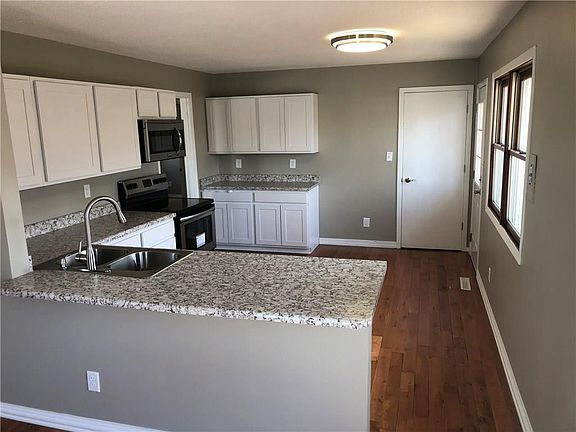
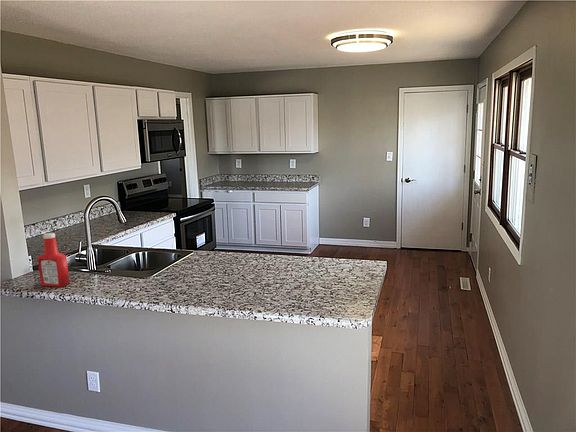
+ soap bottle [37,232,71,288]
